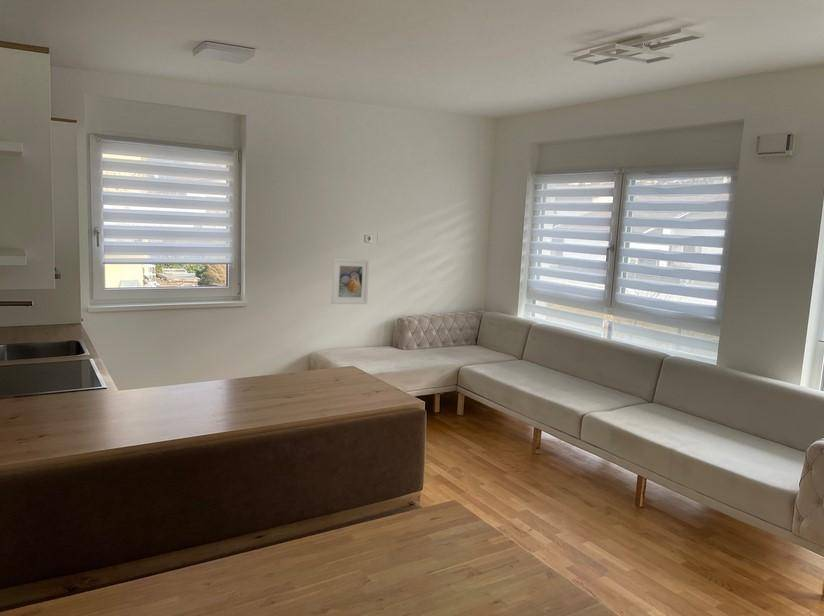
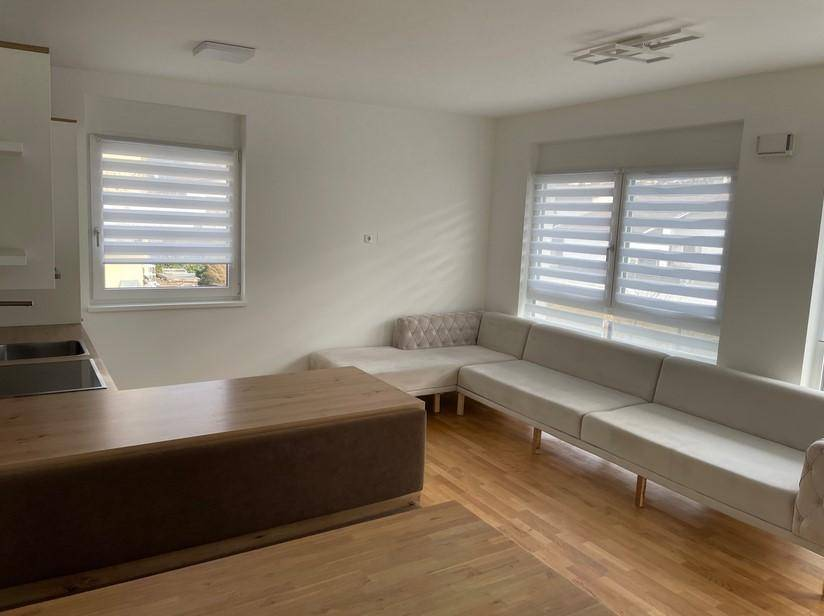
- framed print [330,257,370,305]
